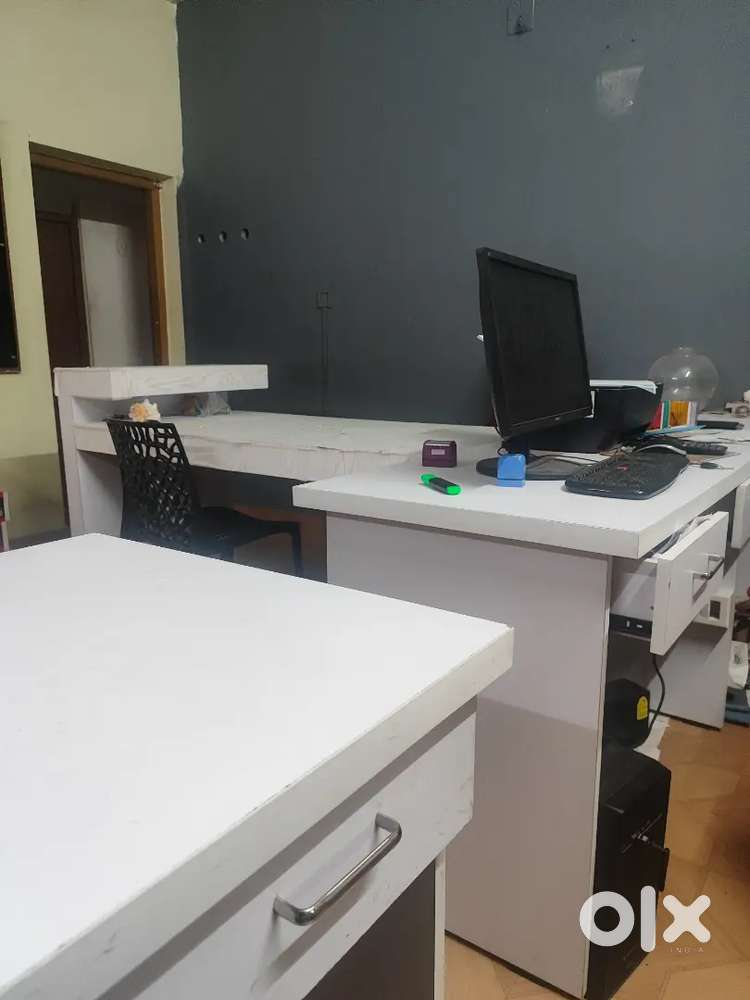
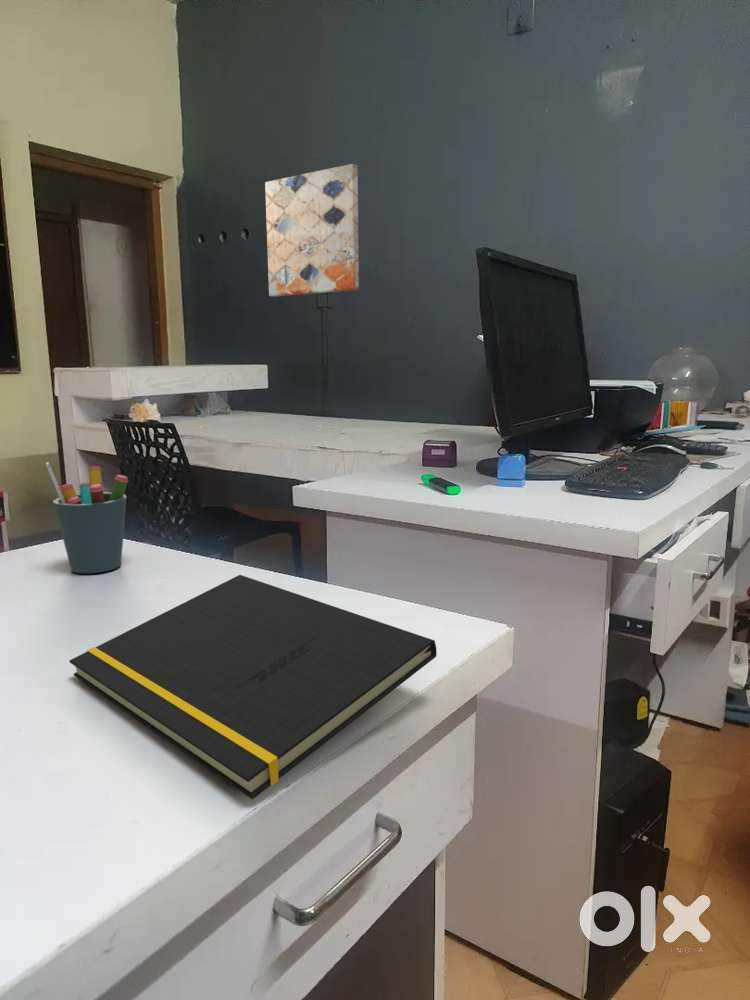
+ notepad [68,574,438,800]
+ wall art [264,163,360,298]
+ pen holder [45,461,129,574]
